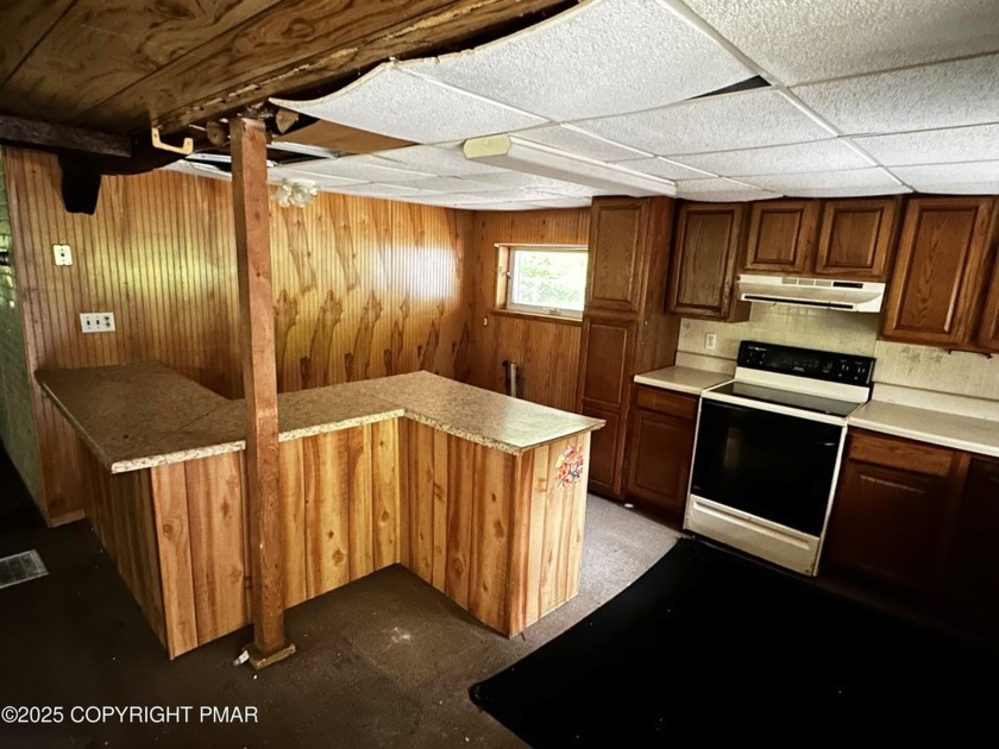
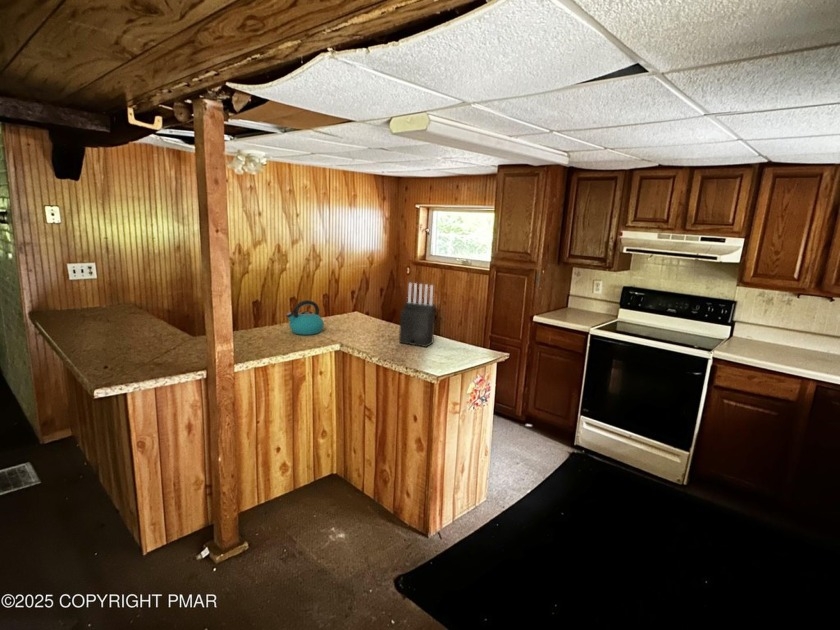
+ kettle [285,299,325,336]
+ knife block [398,282,436,348]
